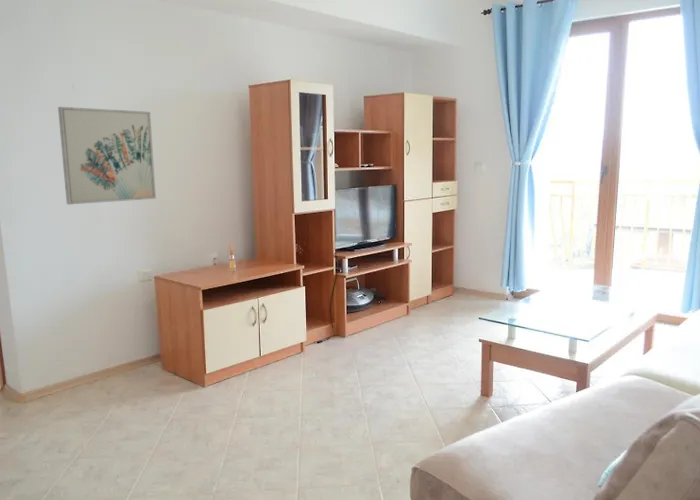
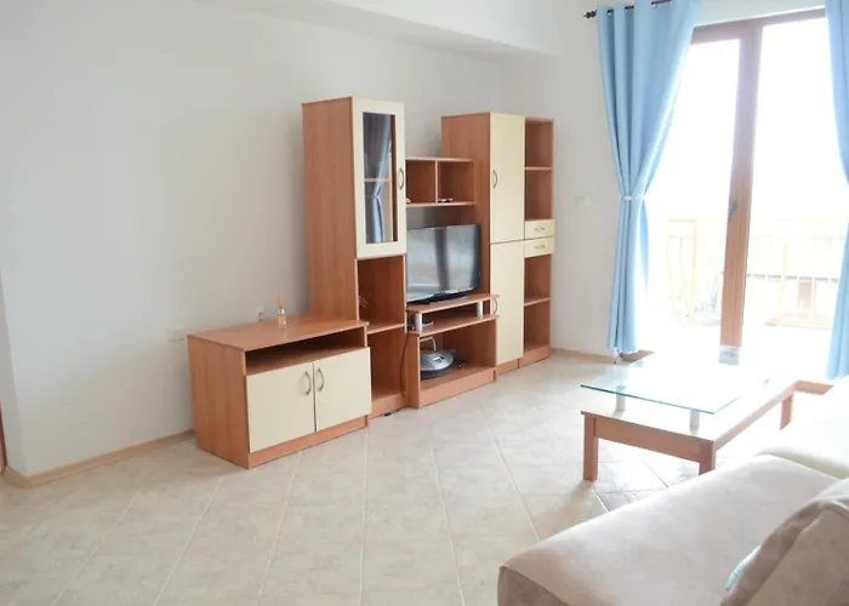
- wall art [57,106,157,205]
